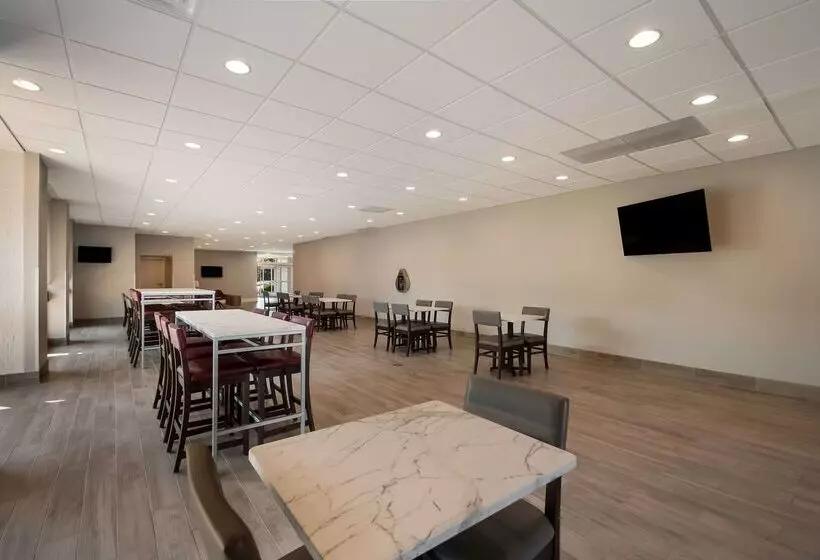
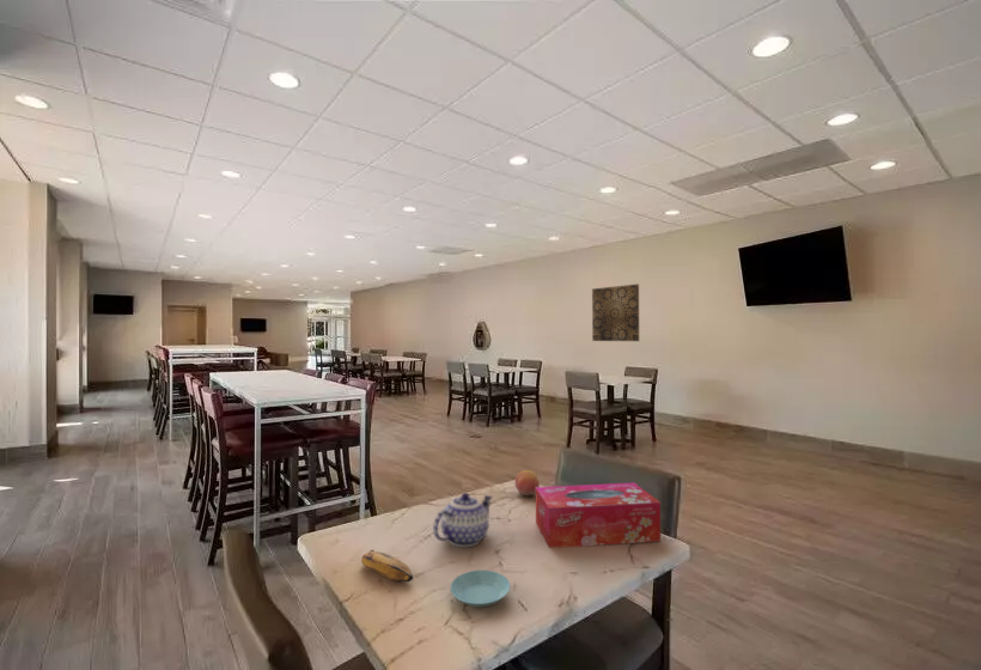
+ tissue box [535,482,662,549]
+ wall art [591,284,640,342]
+ fruit [513,469,541,497]
+ saucer [450,570,511,608]
+ banana [360,549,414,583]
+ teapot [432,492,494,548]
